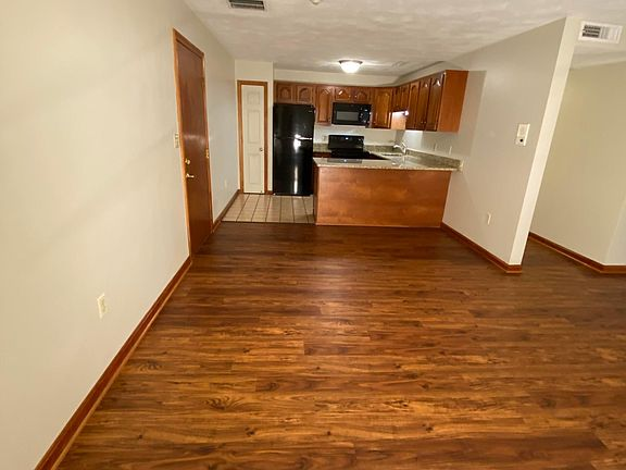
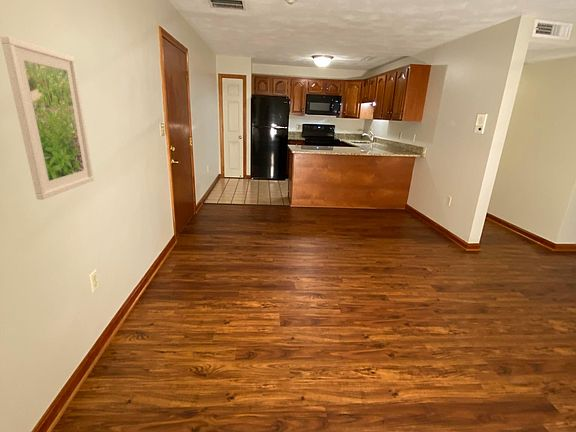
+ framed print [0,35,95,201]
